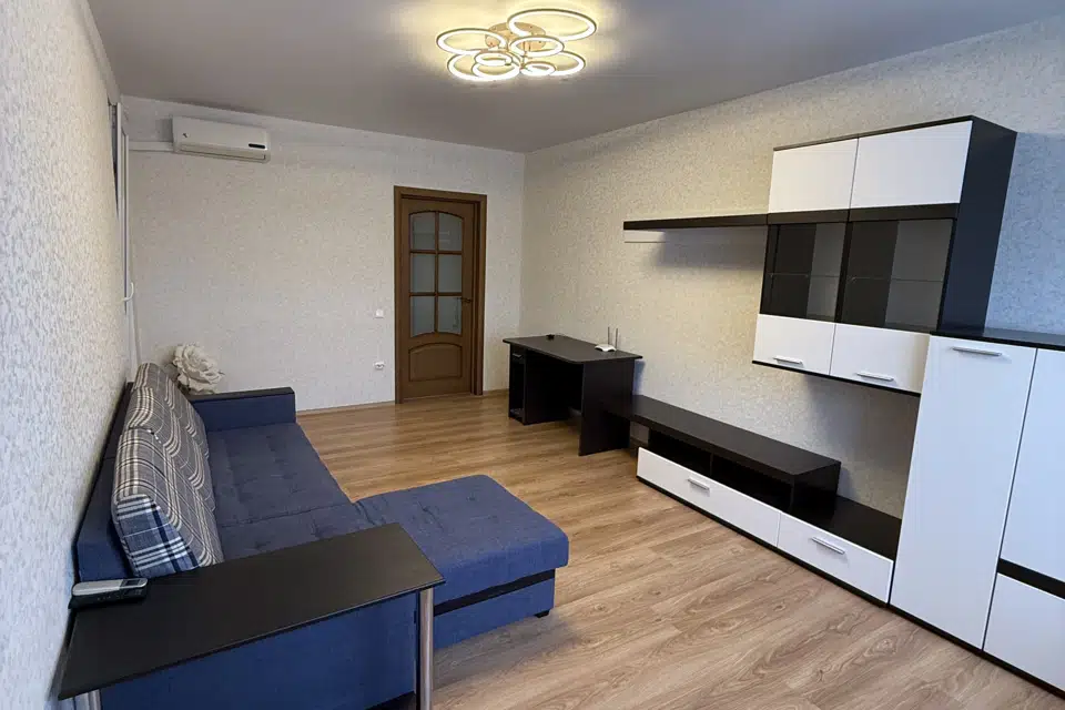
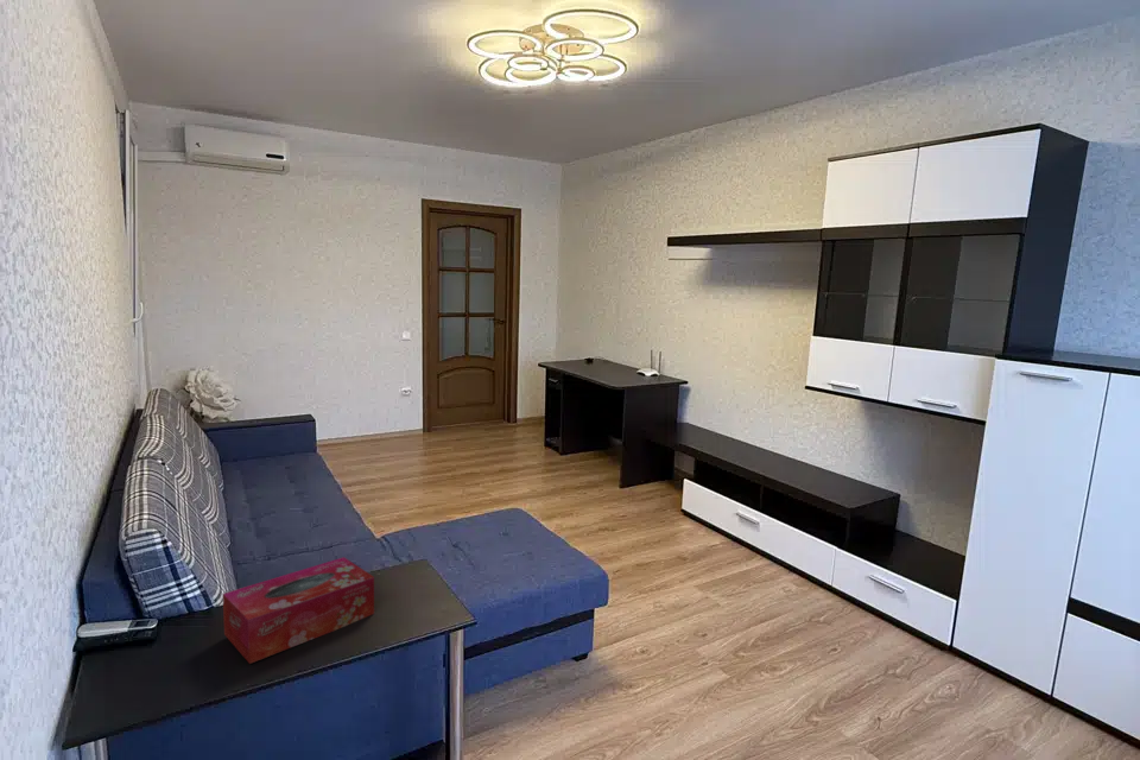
+ tissue box [222,556,375,665]
